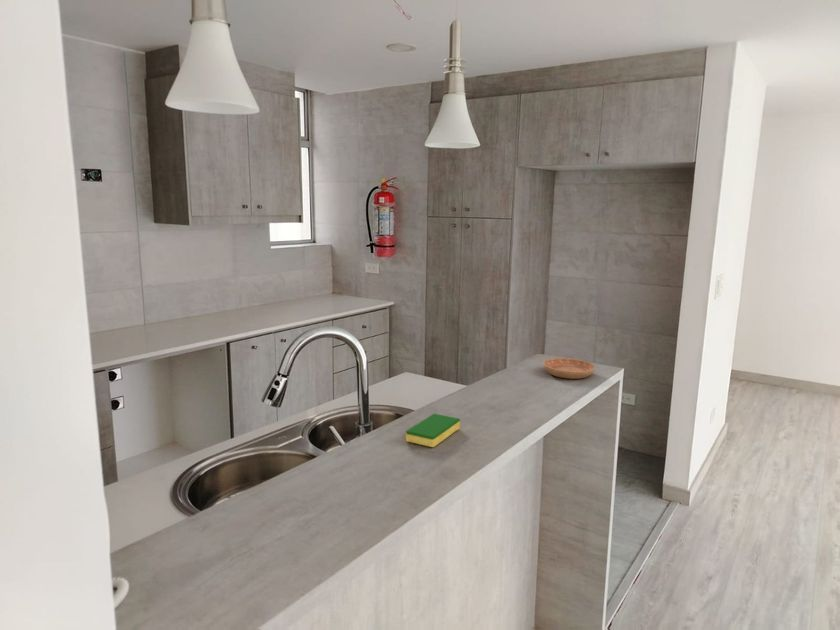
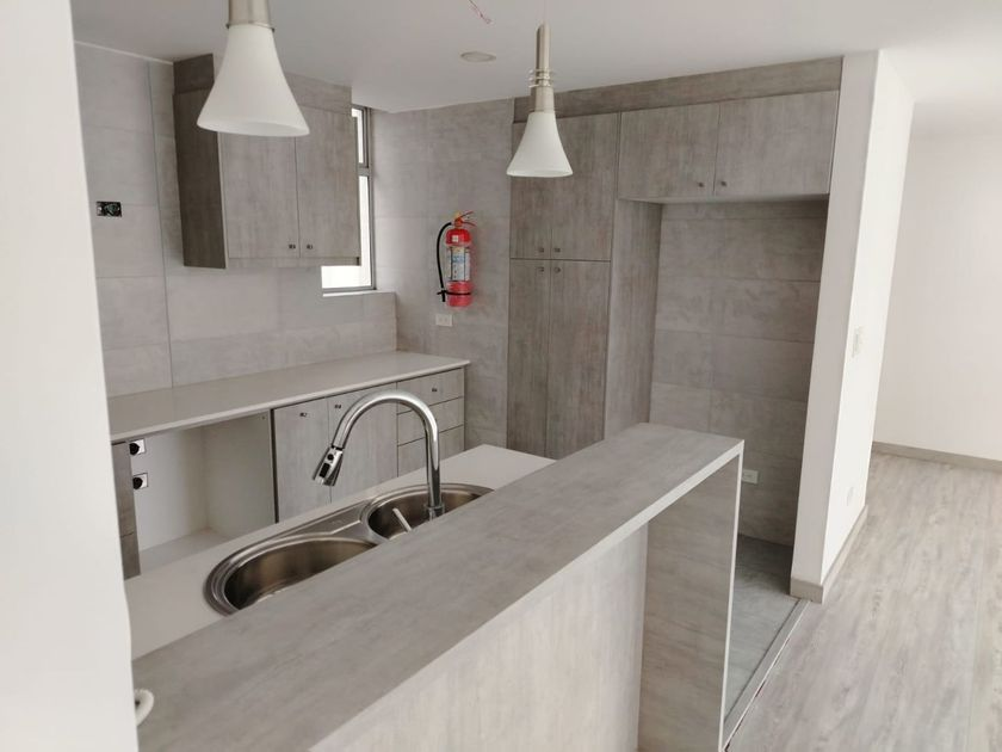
- saucer [542,357,596,380]
- dish sponge [405,413,461,448]
